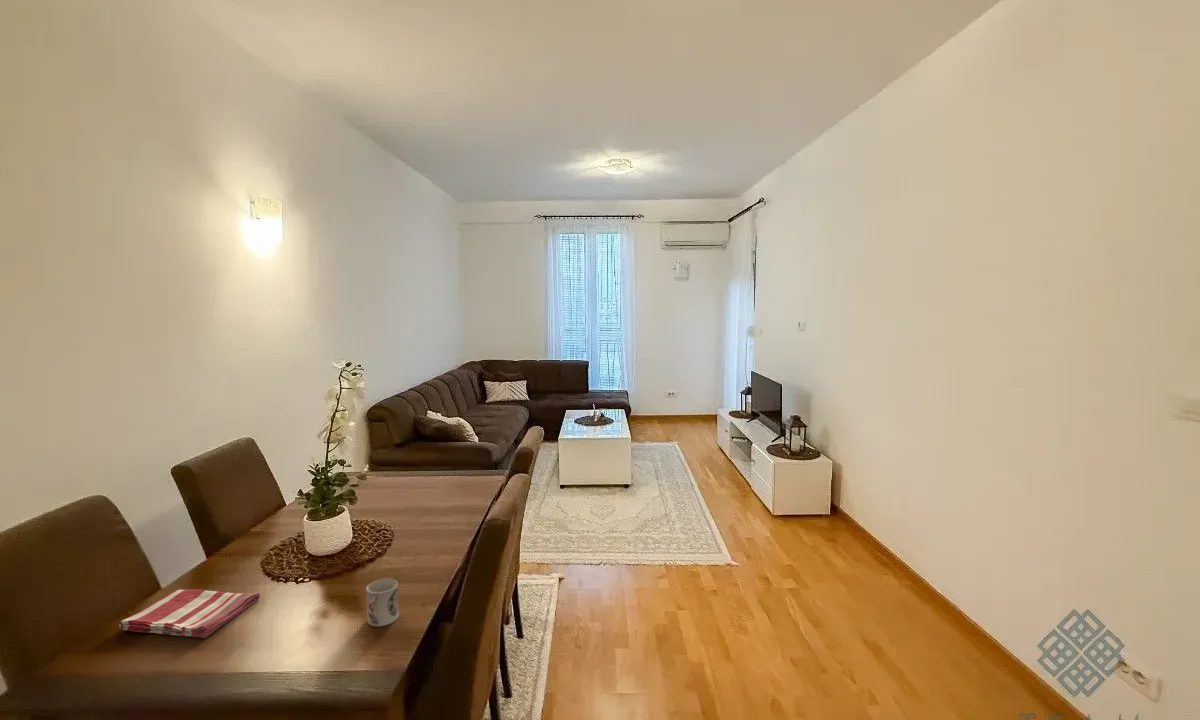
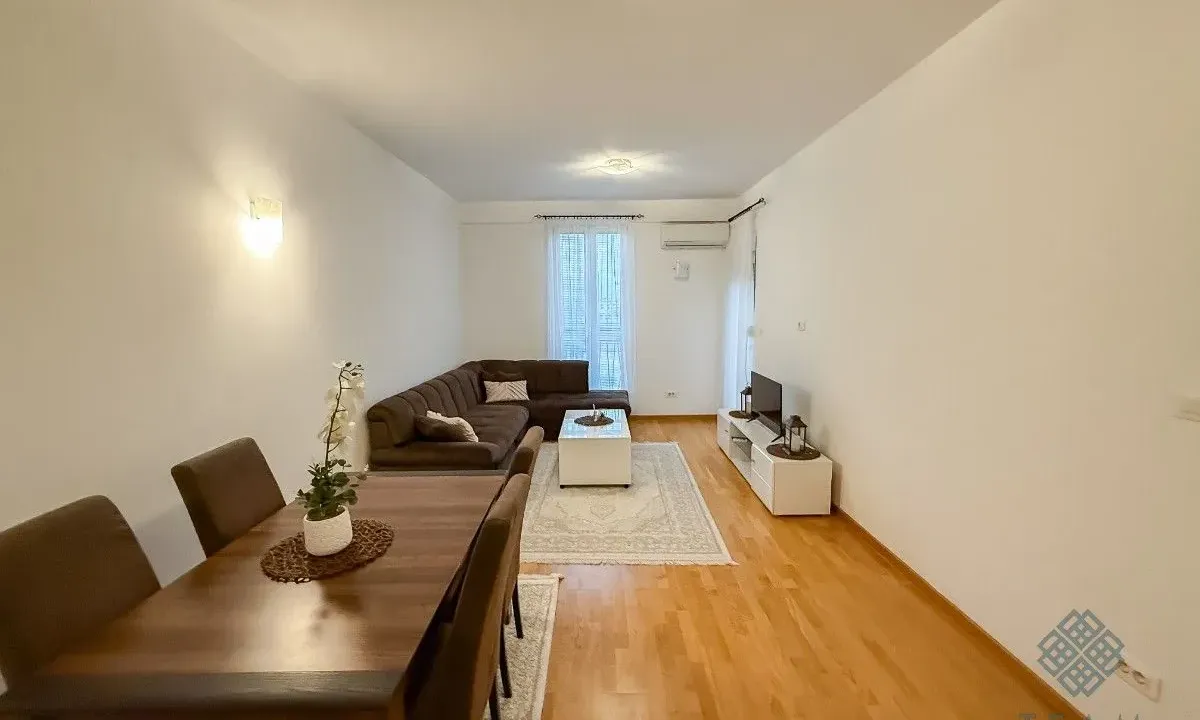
- cup [365,578,400,627]
- dish towel [118,588,261,639]
